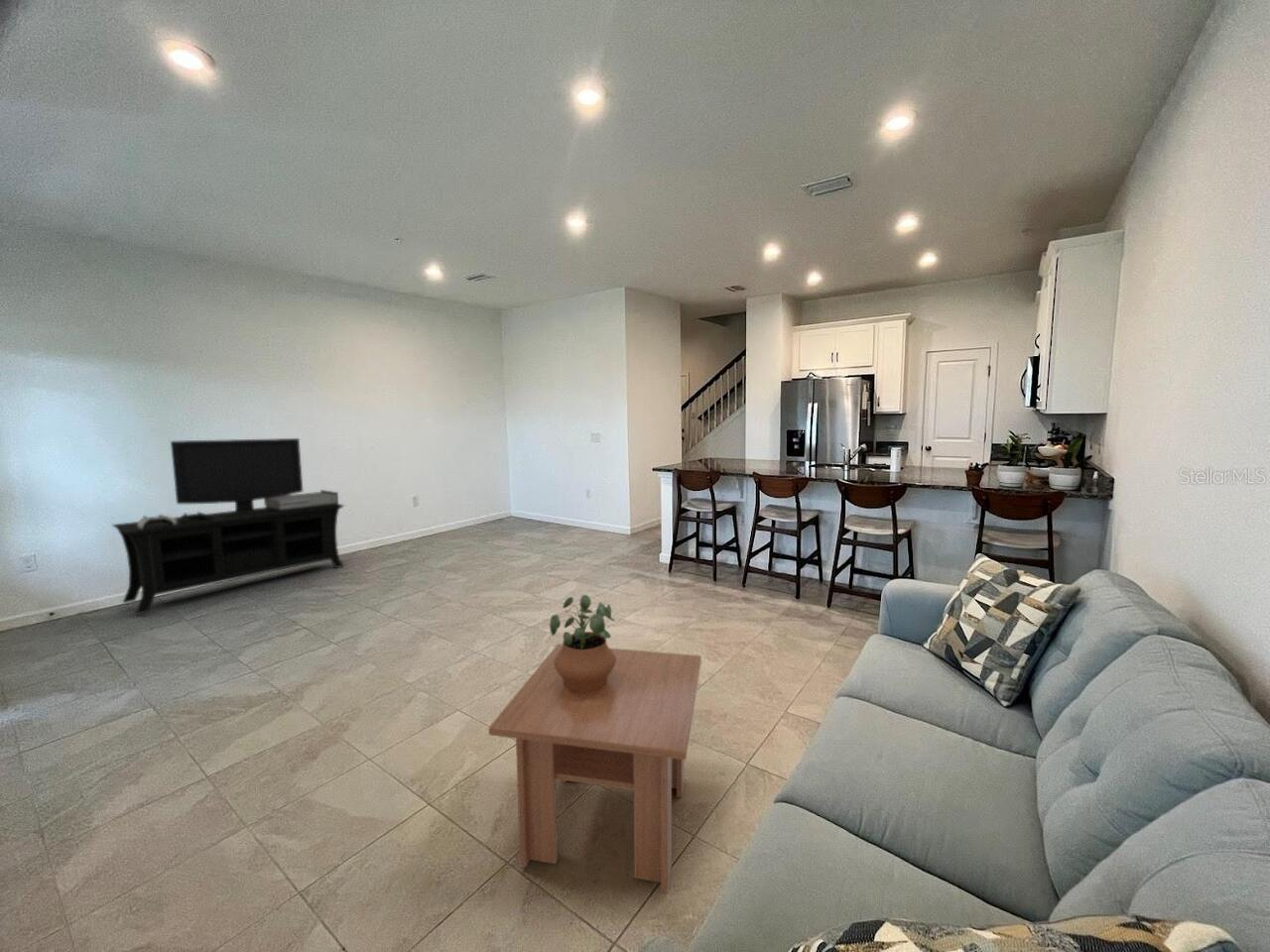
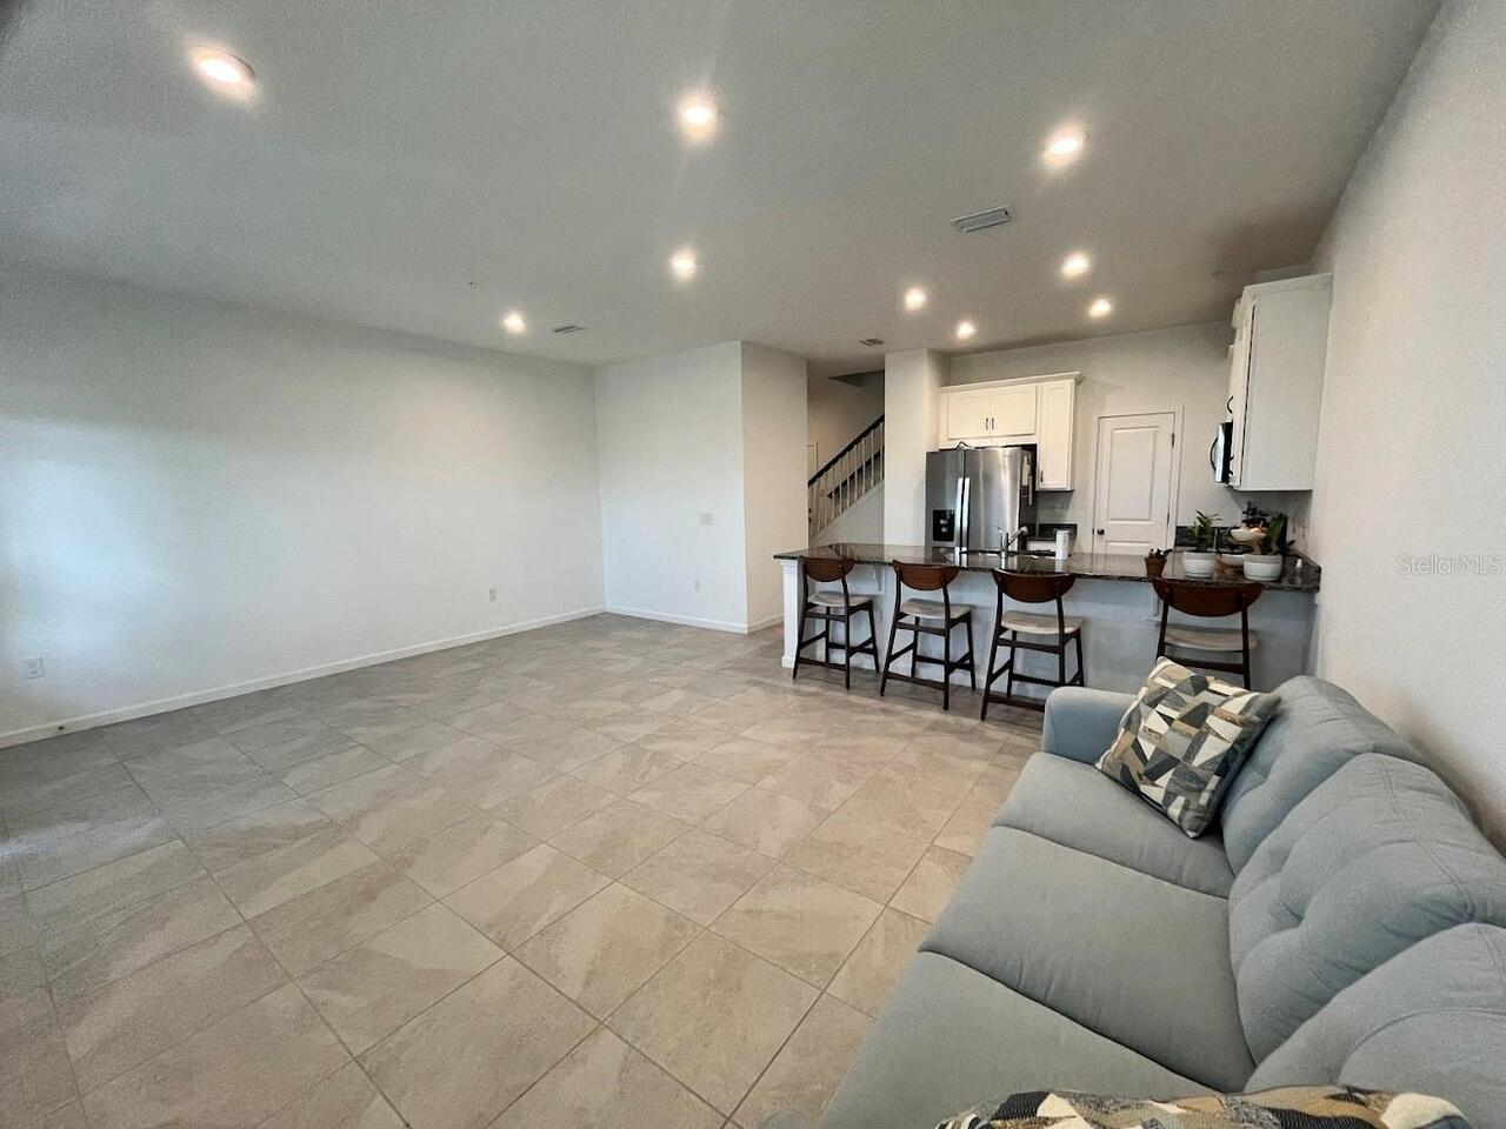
- potted plant [549,594,616,692]
- coffee table [488,643,702,893]
- media console [110,437,346,616]
